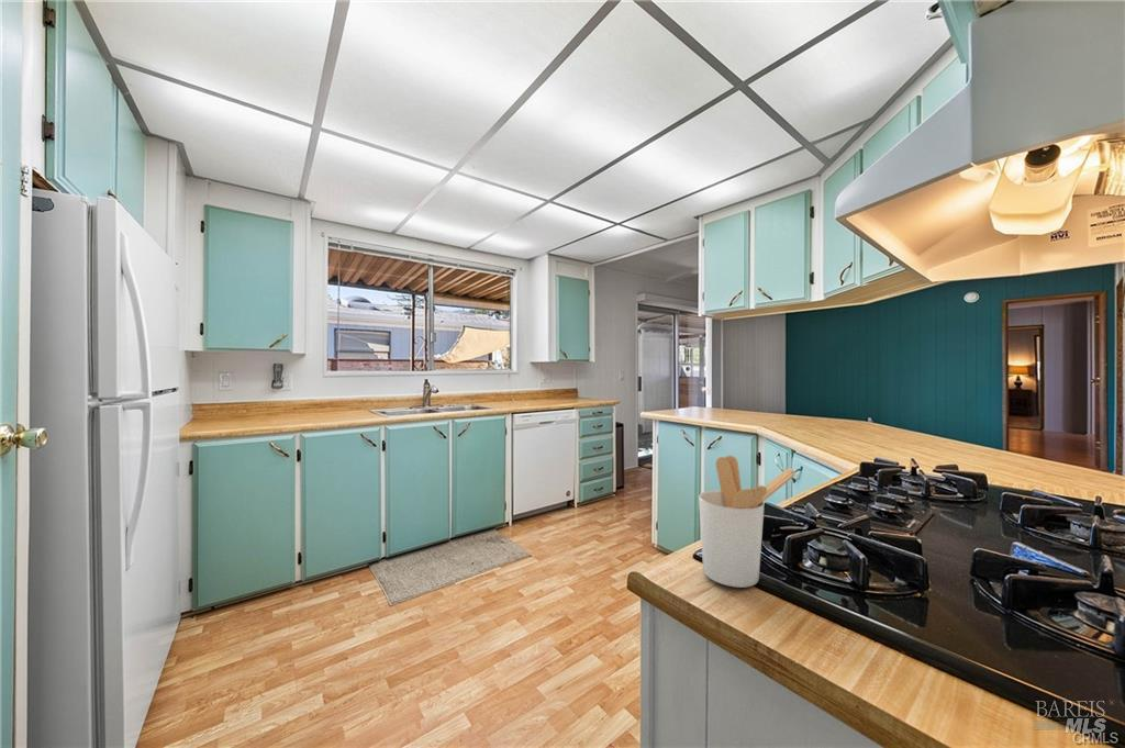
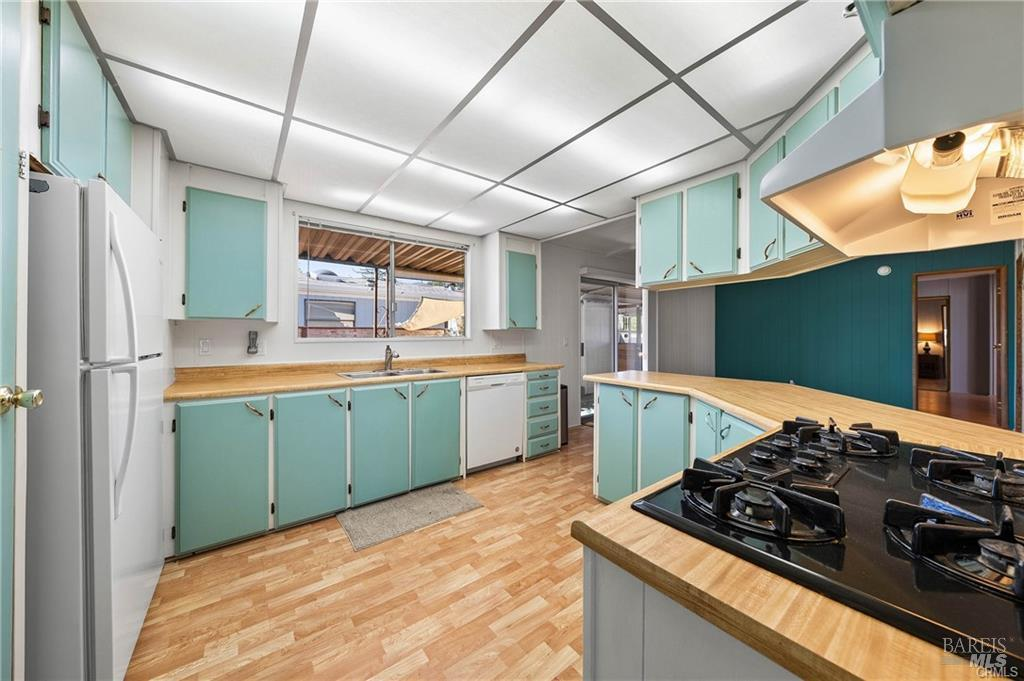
- utensil holder [698,455,797,589]
